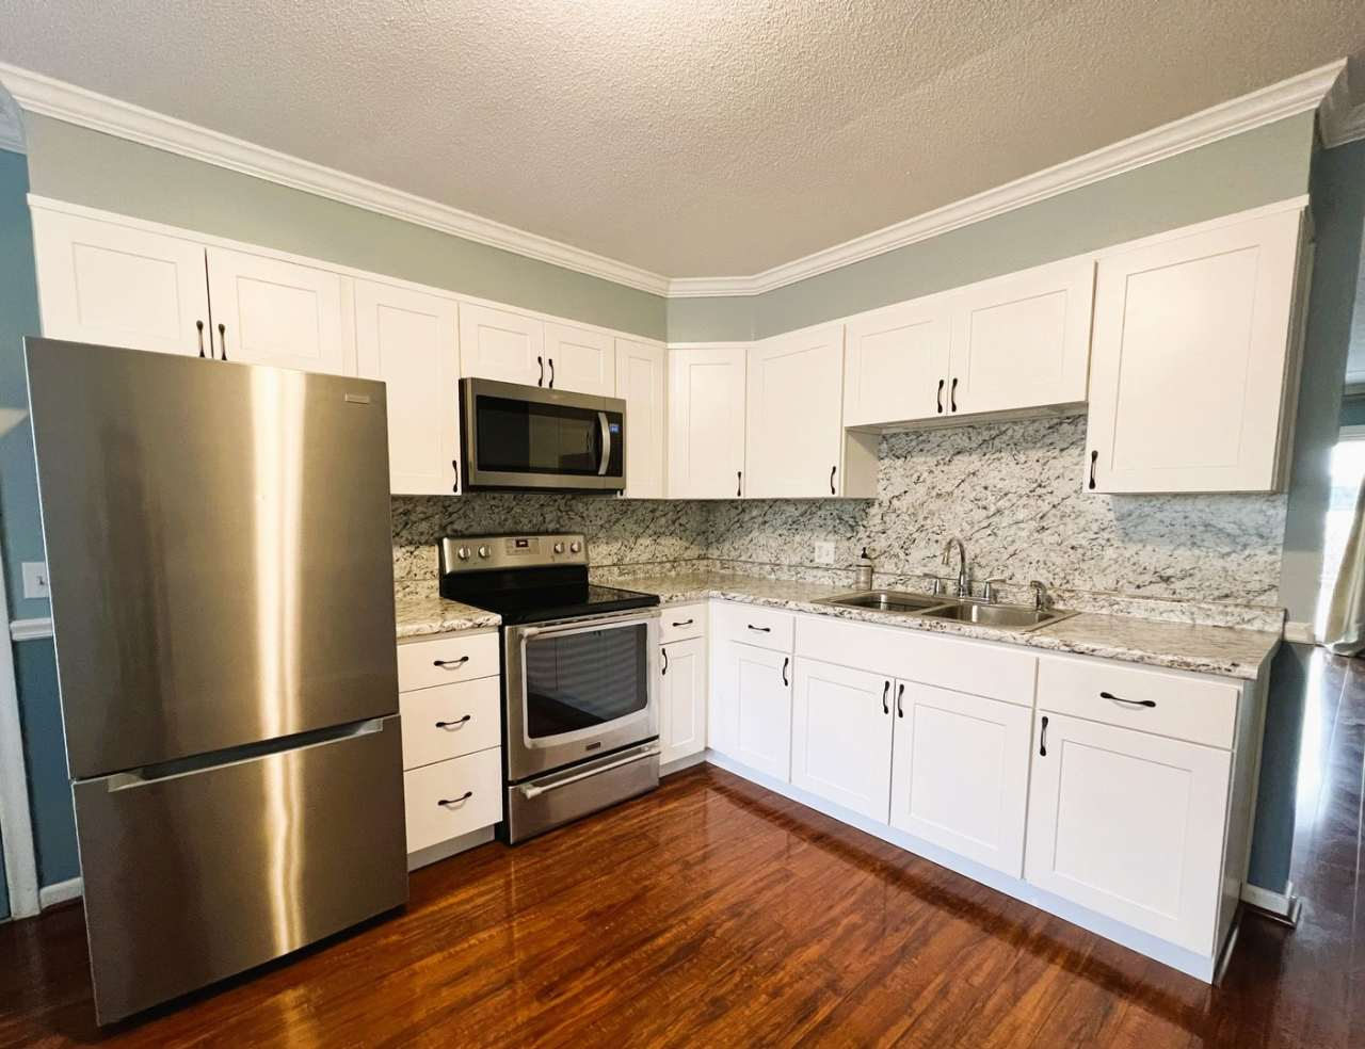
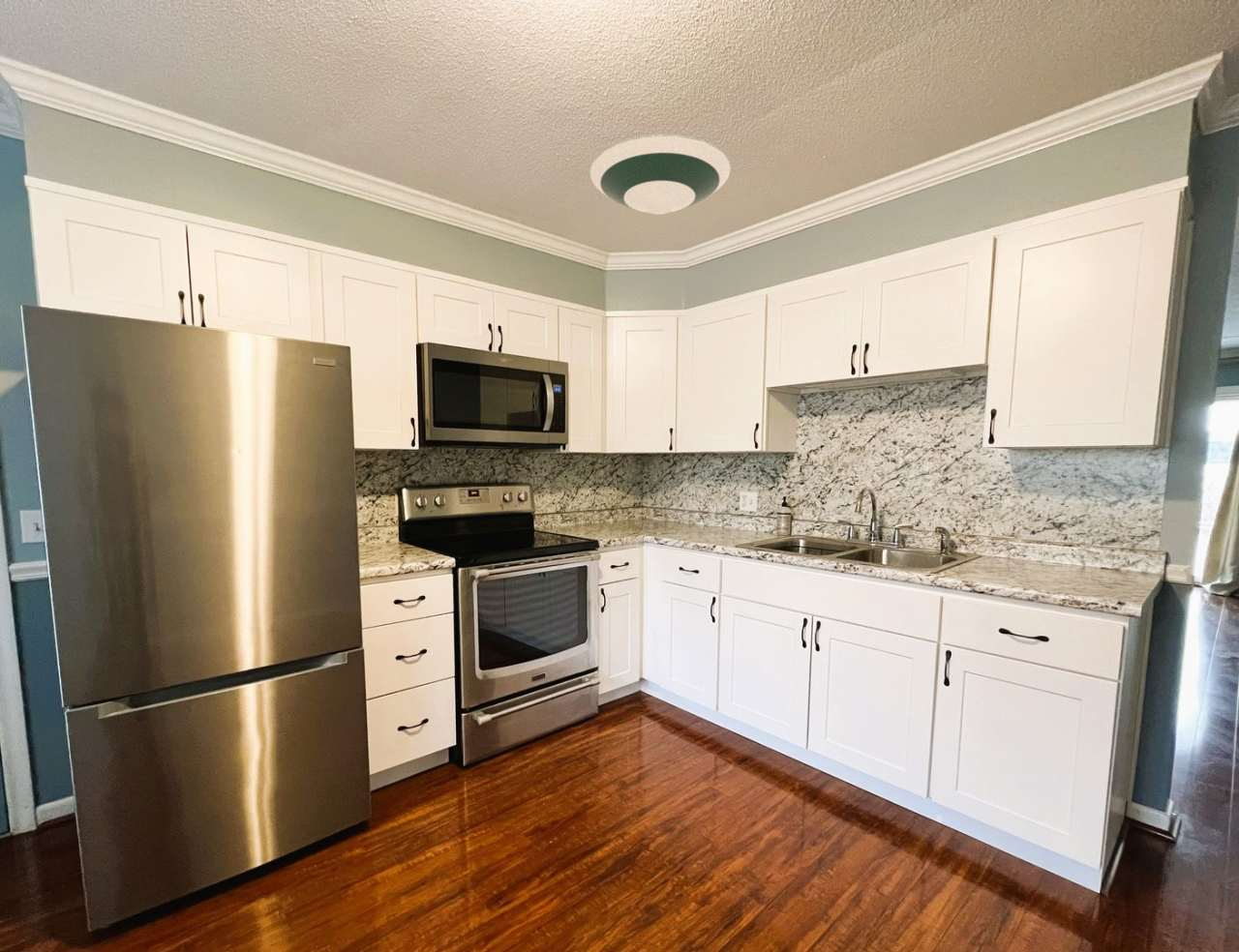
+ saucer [589,134,732,216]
